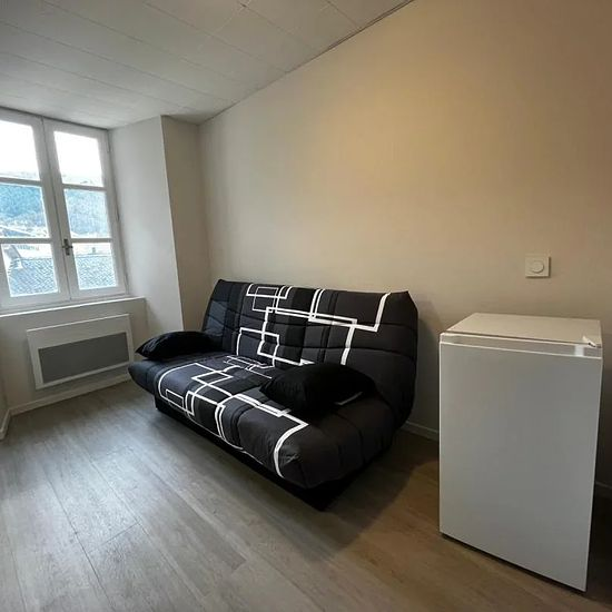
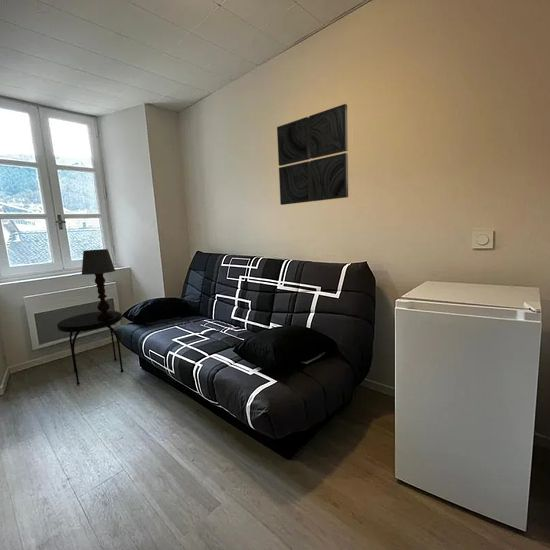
+ side table [56,310,124,386]
+ wall art [276,103,349,206]
+ table lamp [80,248,116,319]
